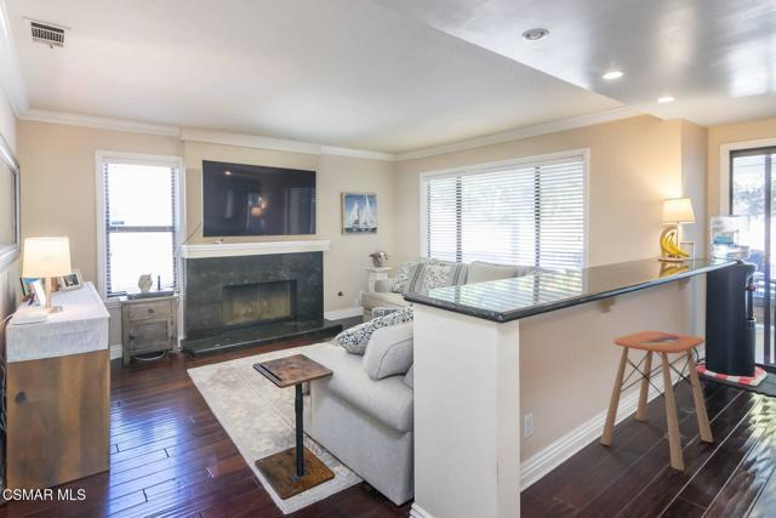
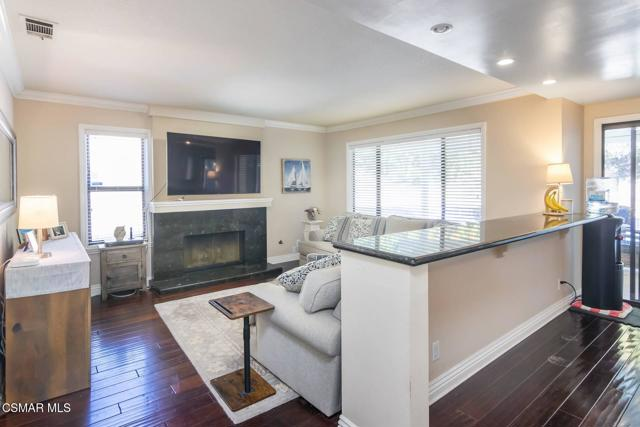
- side table [599,330,714,472]
